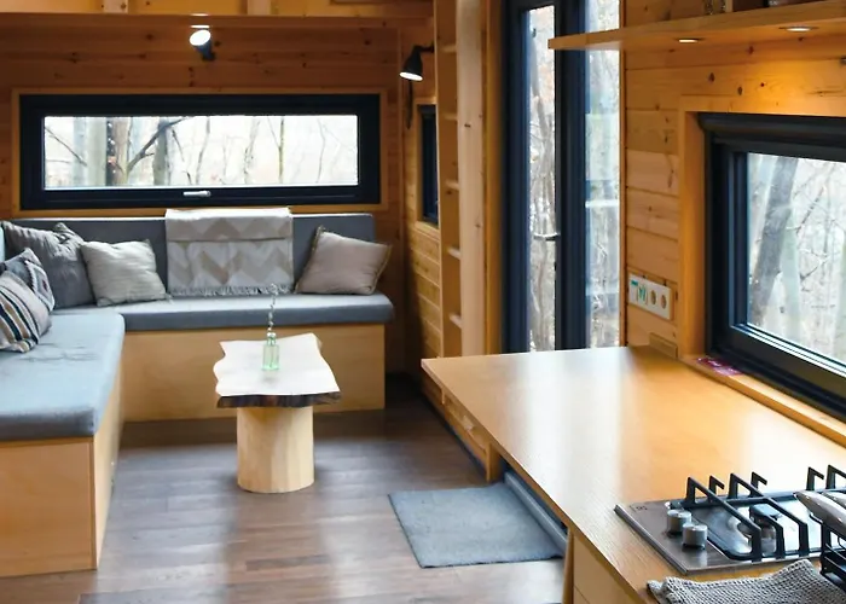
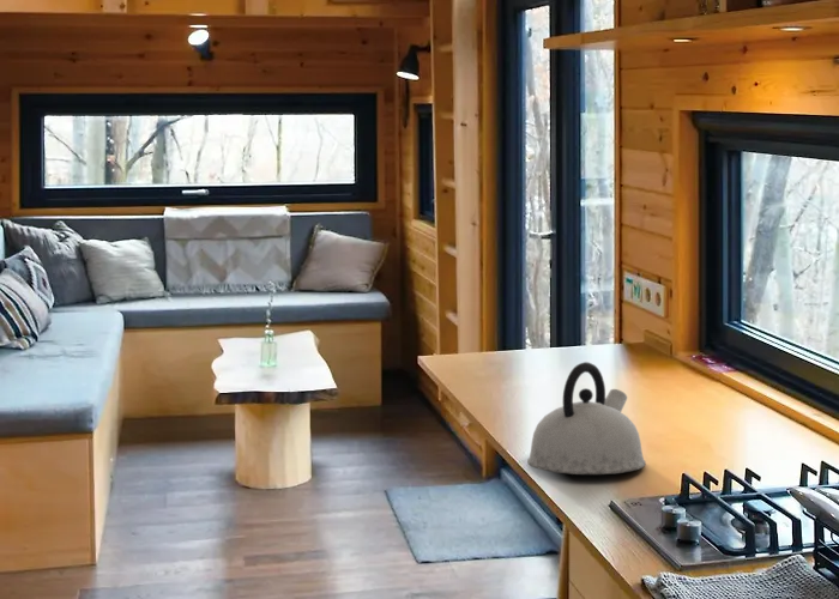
+ kettle [526,361,647,476]
